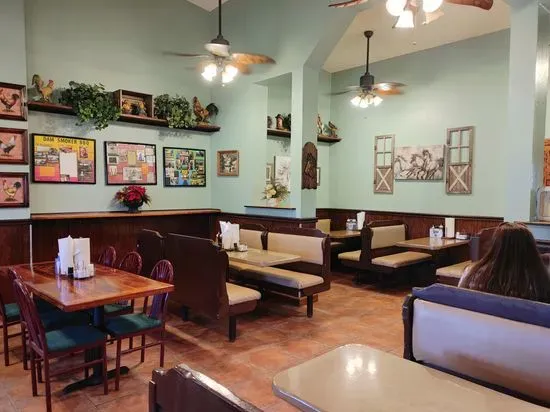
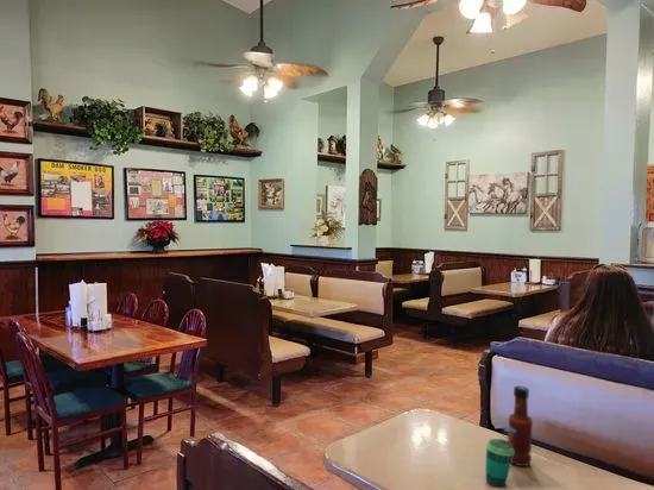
+ cup [484,438,514,488]
+ tabasco sauce [507,385,534,467]
